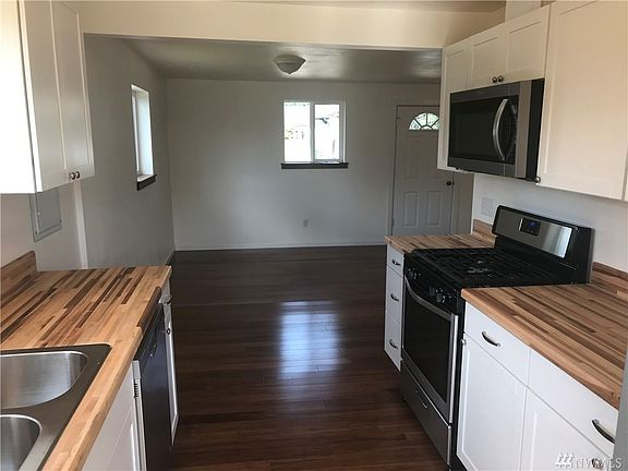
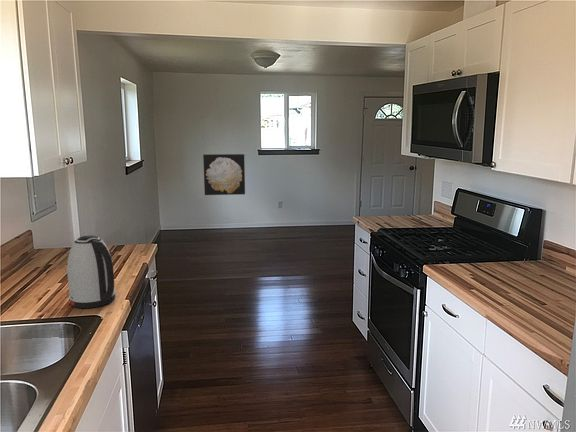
+ wall art [202,153,246,196]
+ kettle [66,234,116,309]
